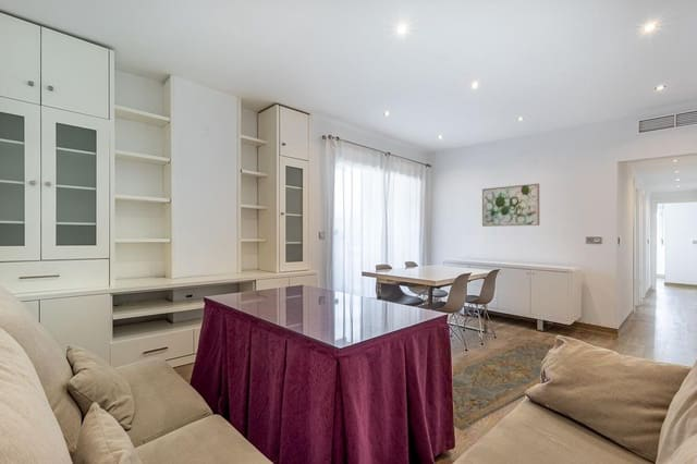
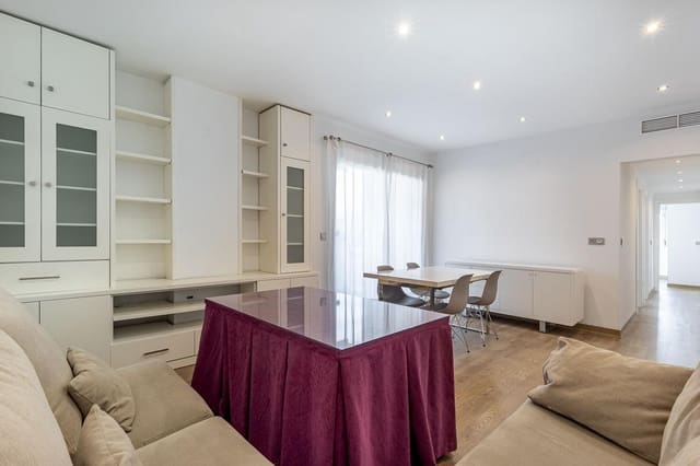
- rug [452,338,555,431]
- wall art [481,183,540,228]
